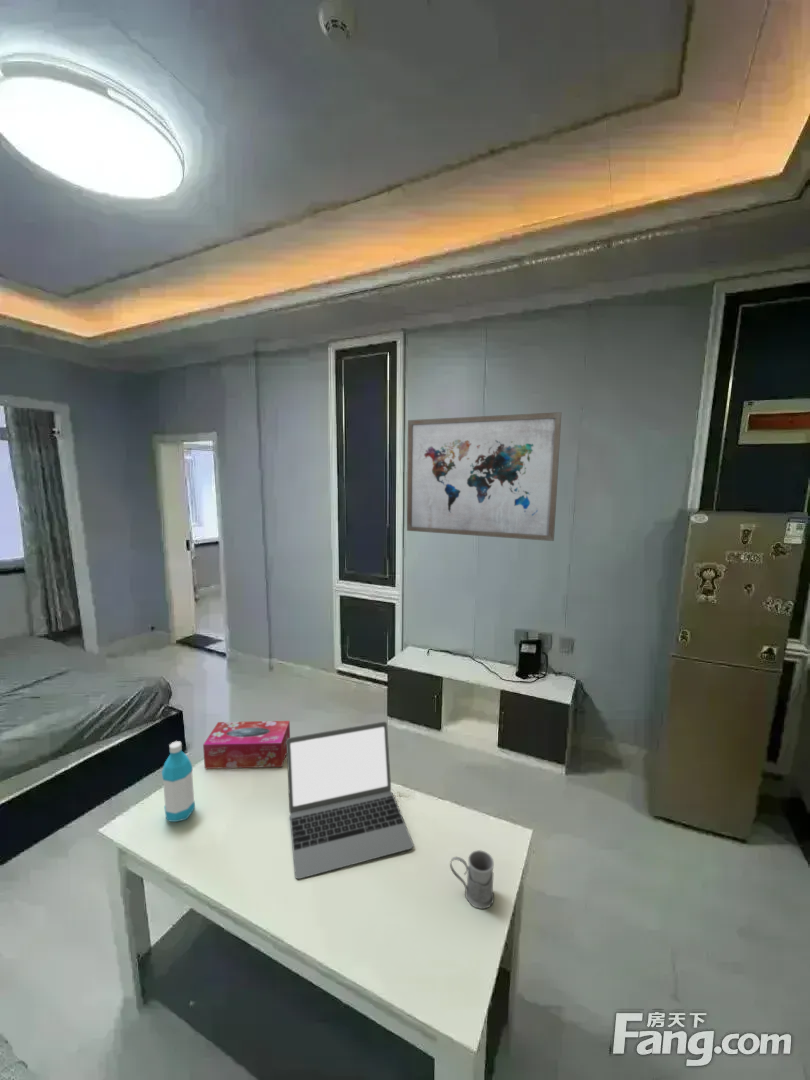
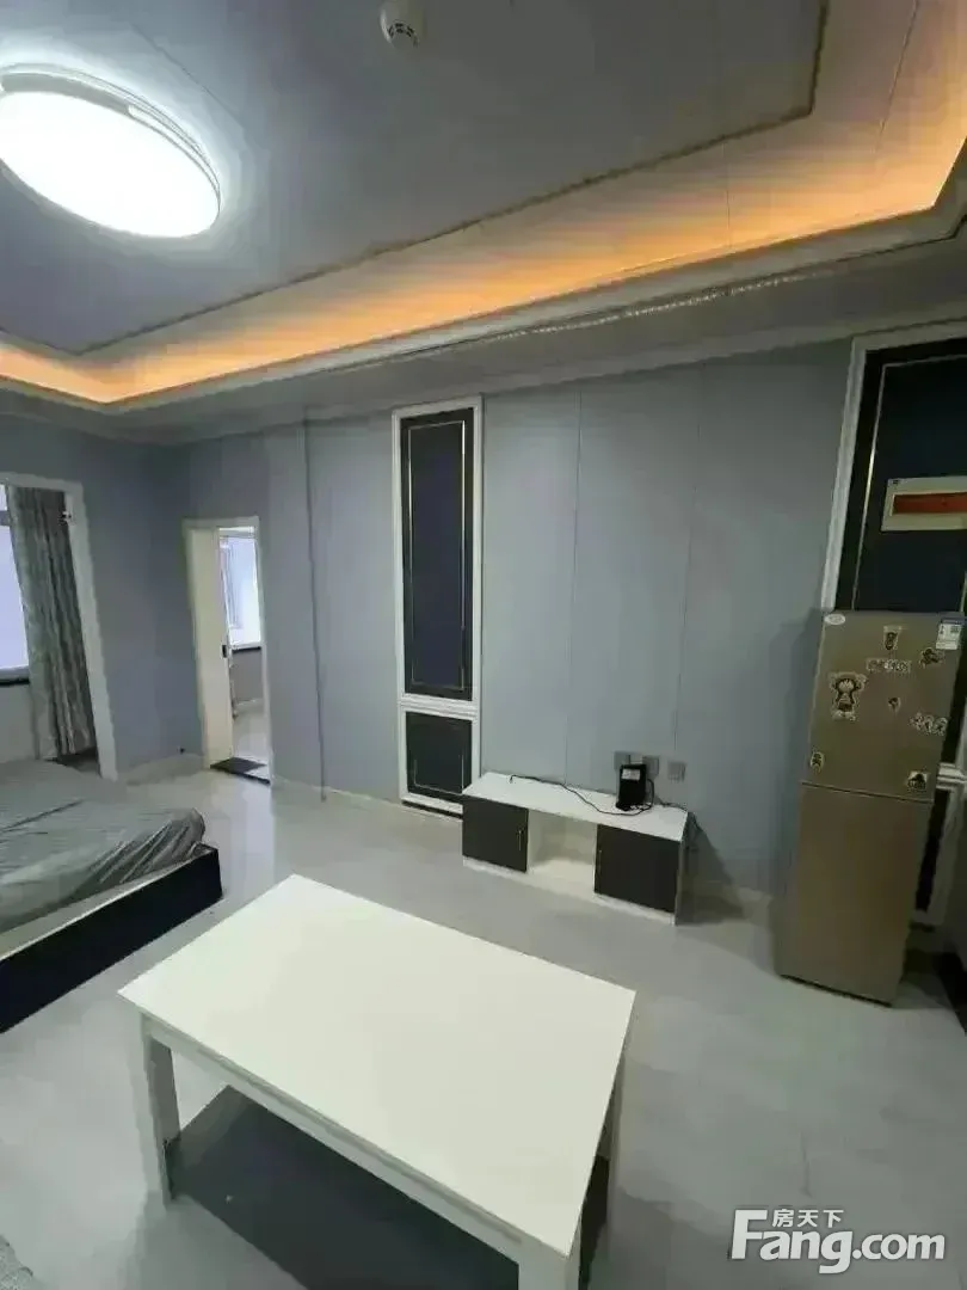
- water bottle [161,740,196,823]
- wall art [406,411,562,542]
- tissue box [202,720,291,770]
- laptop [286,721,415,880]
- mug [449,849,495,910]
